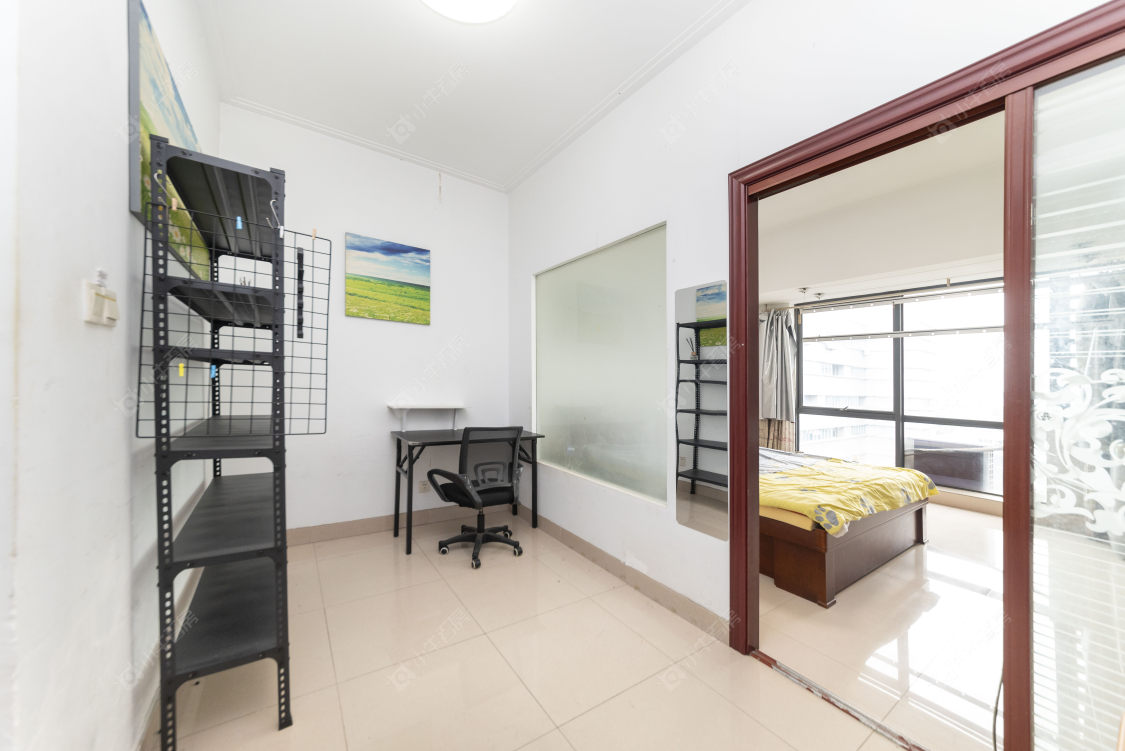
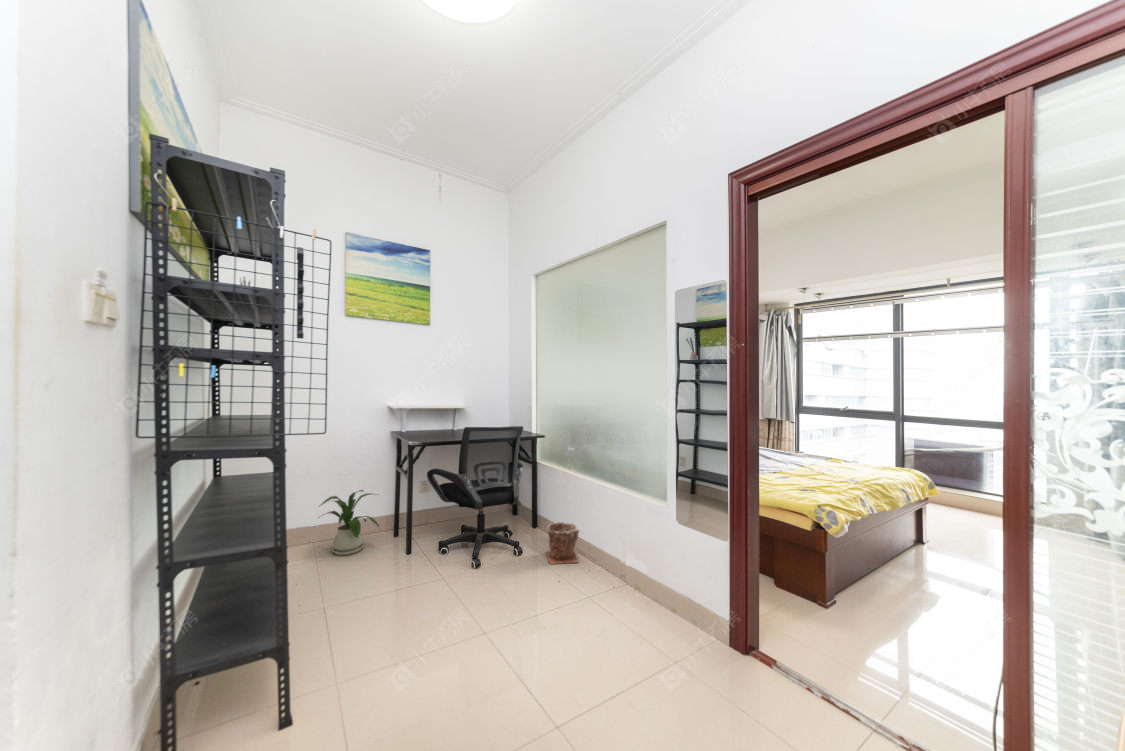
+ house plant [316,489,381,556]
+ plant pot [546,520,581,565]
